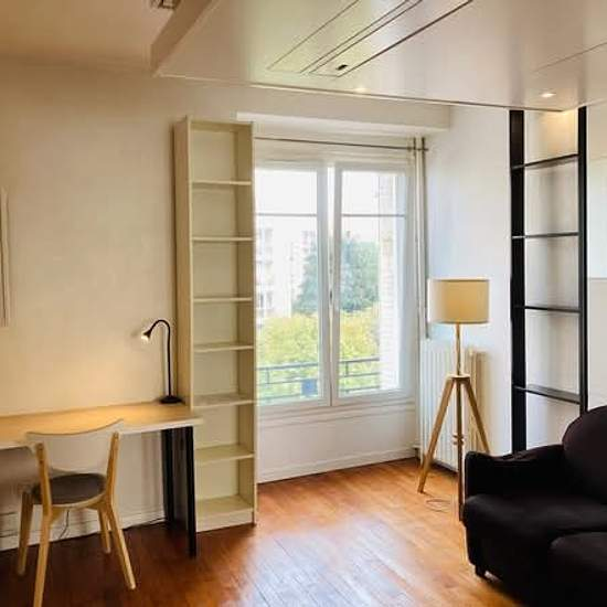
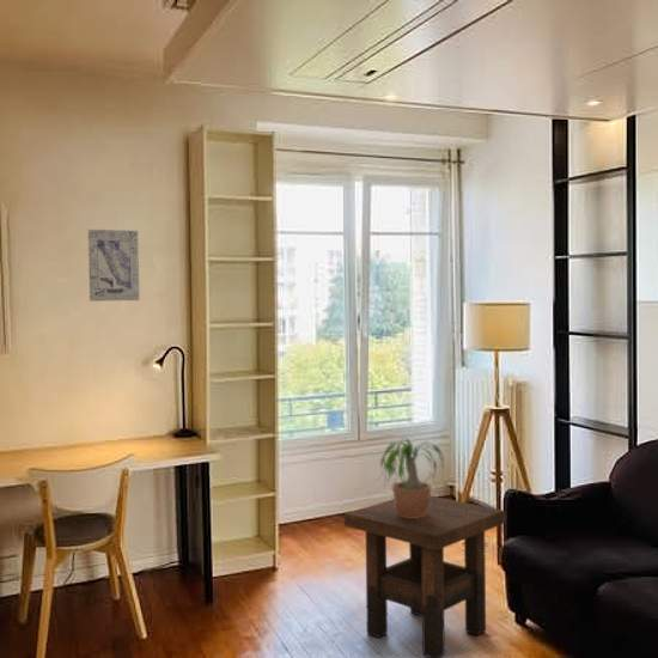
+ side table [343,495,507,658]
+ potted plant [374,437,455,518]
+ wall art [87,229,140,303]
